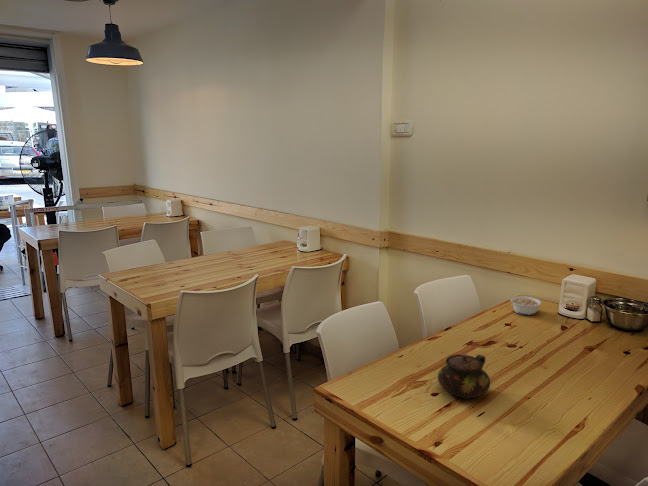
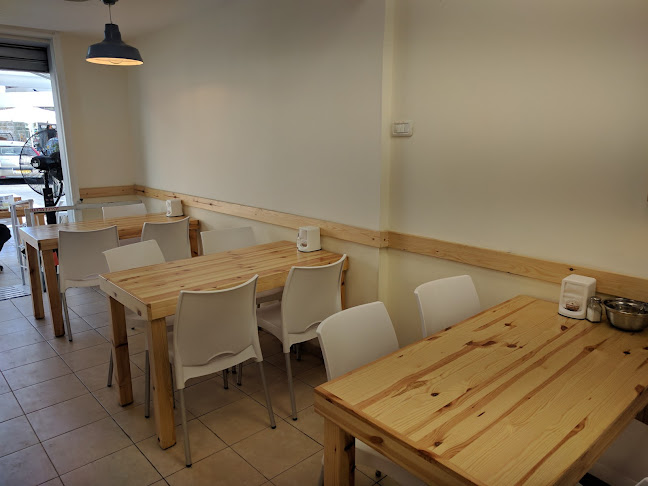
- legume [505,295,543,316]
- teapot [437,353,491,399]
